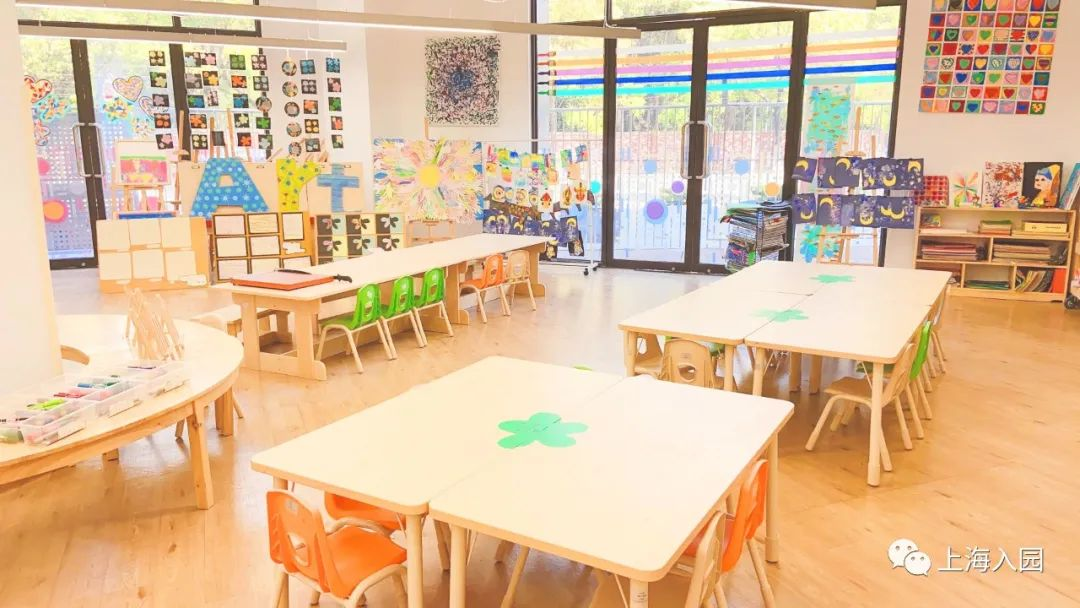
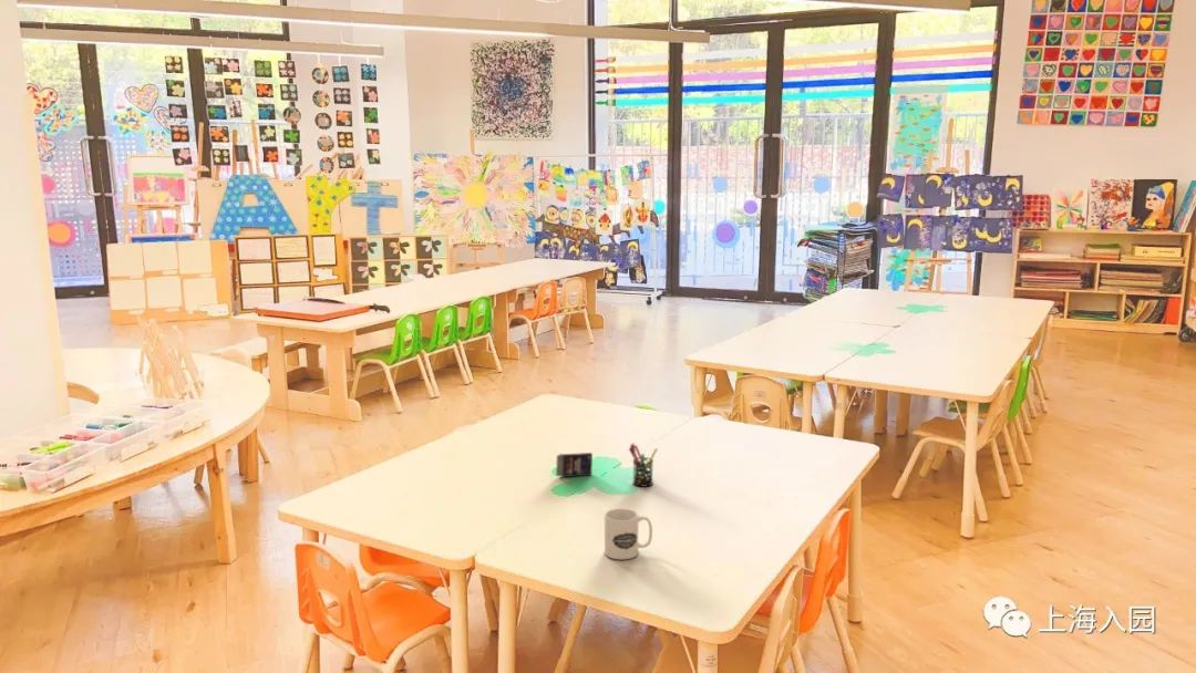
+ pen holder [628,442,659,488]
+ crayon box [555,452,594,479]
+ mug [604,507,653,560]
